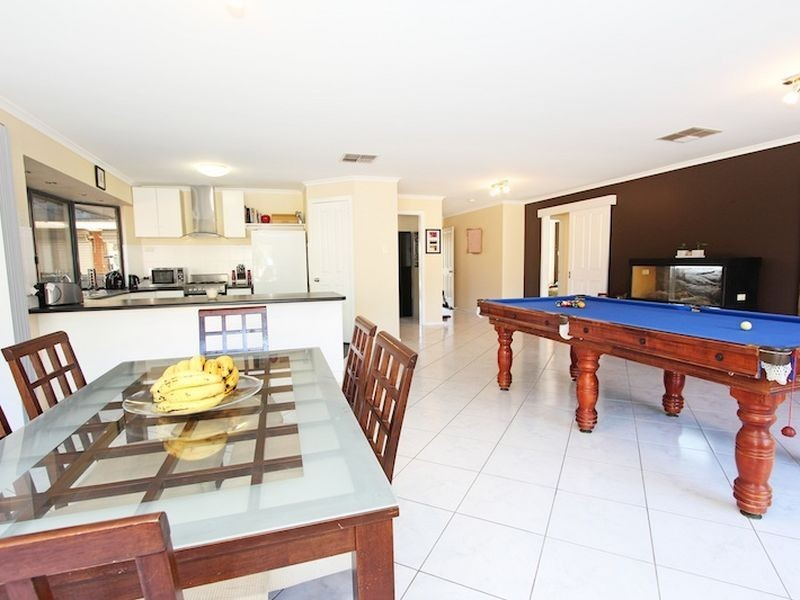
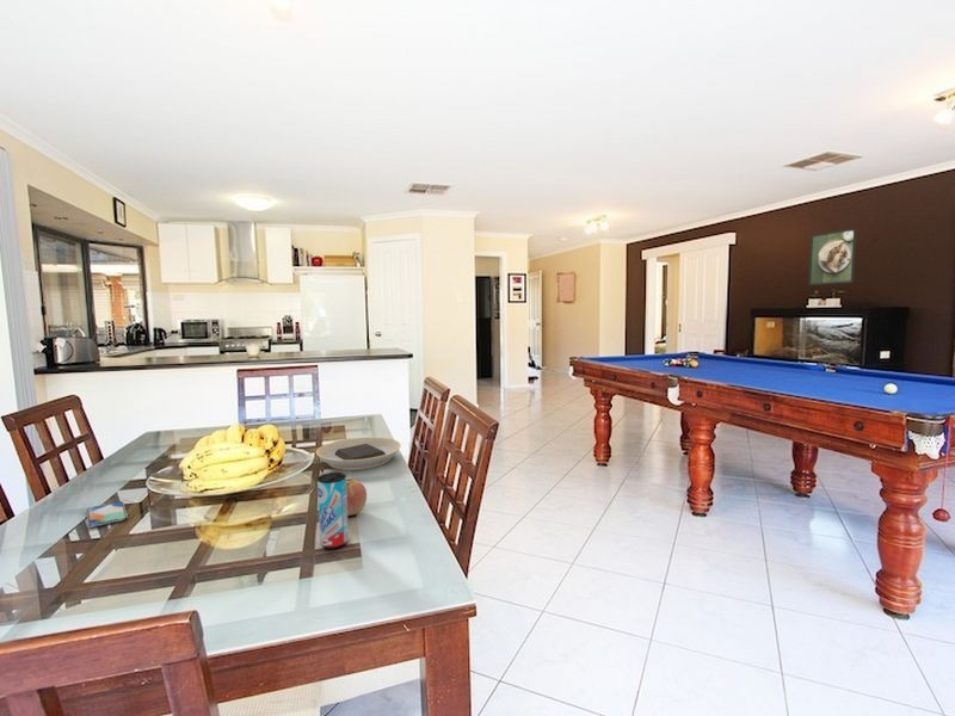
+ smartphone [85,500,129,529]
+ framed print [808,228,858,286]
+ apple [346,480,368,517]
+ beverage can [316,471,350,550]
+ plate [315,437,402,471]
